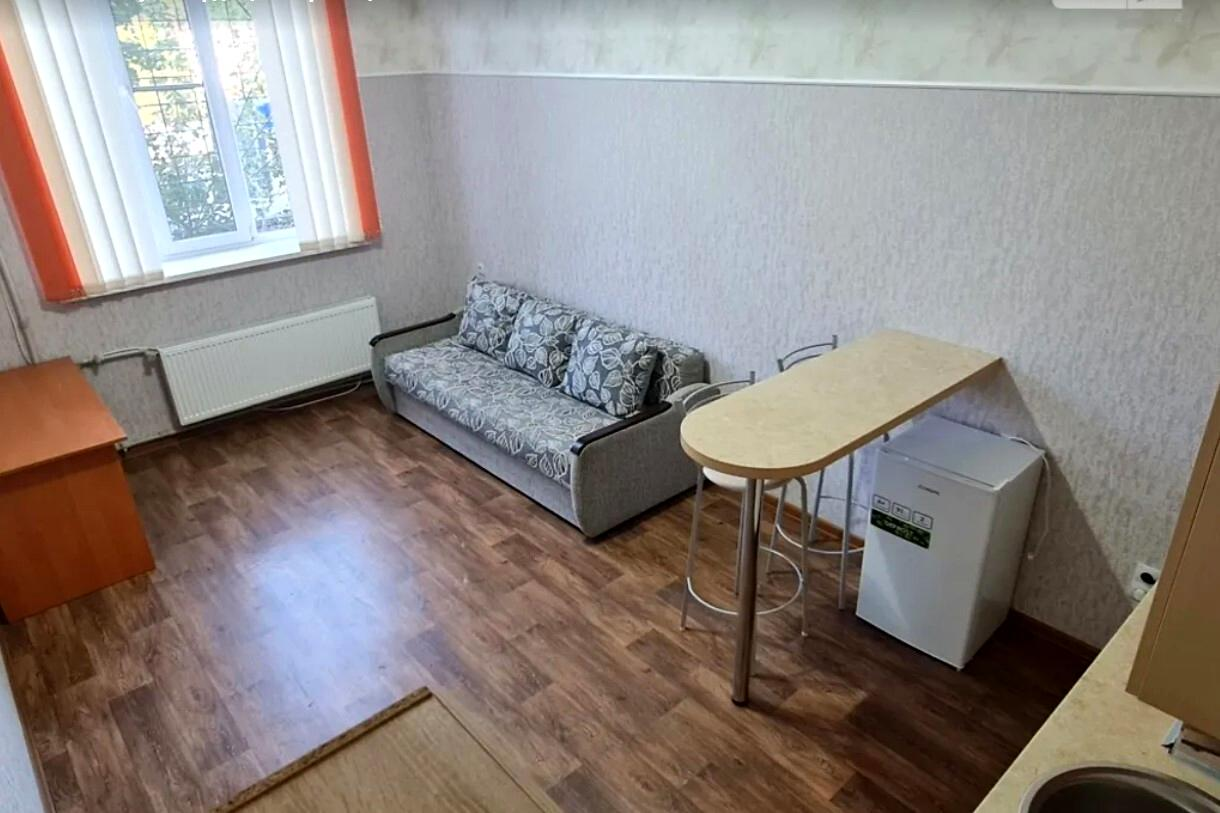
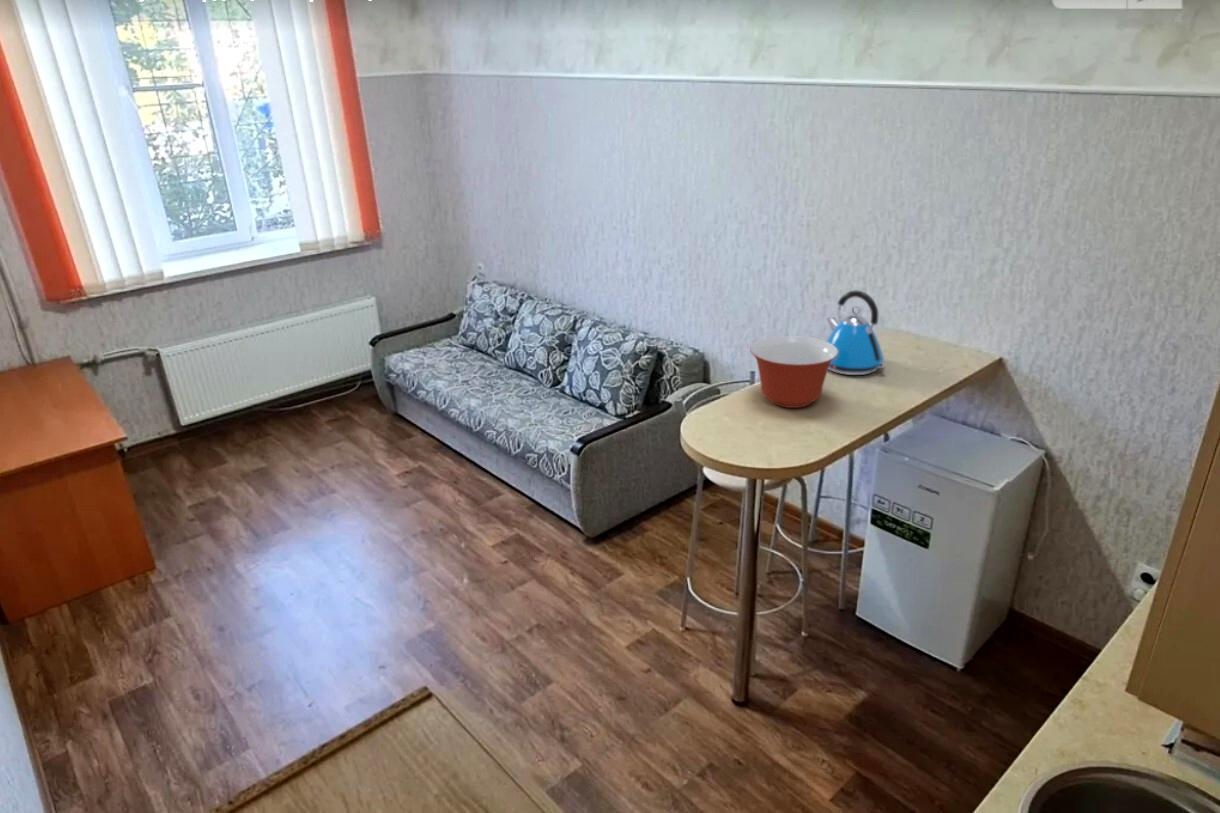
+ mixing bowl [749,335,838,409]
+ kettle [825,289,886,376]
